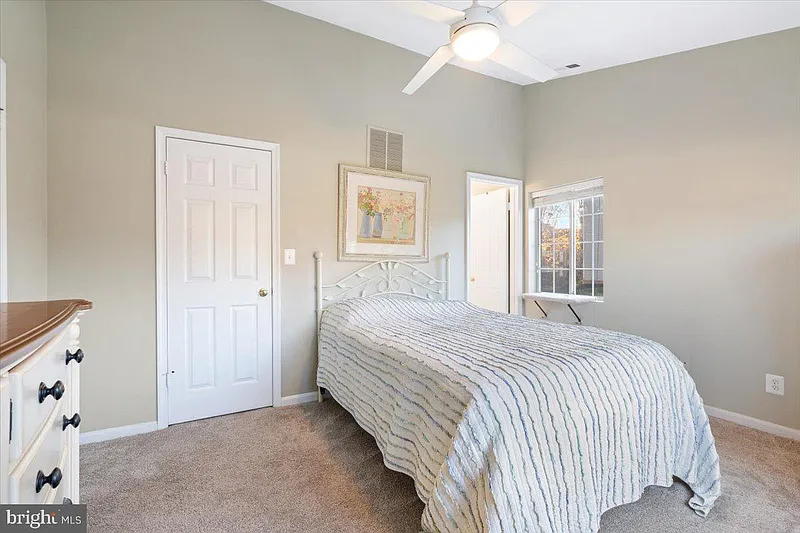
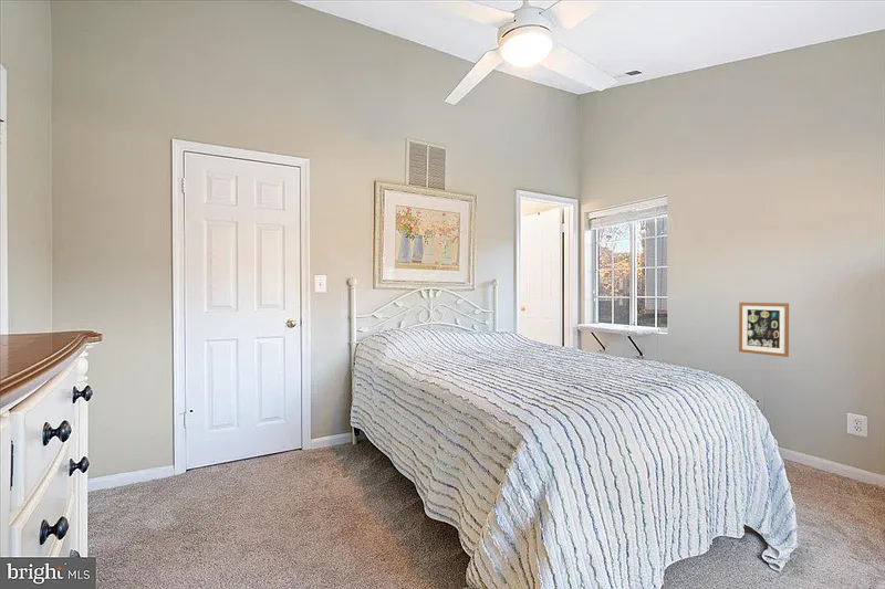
+ wall art [738,302,790,358]
